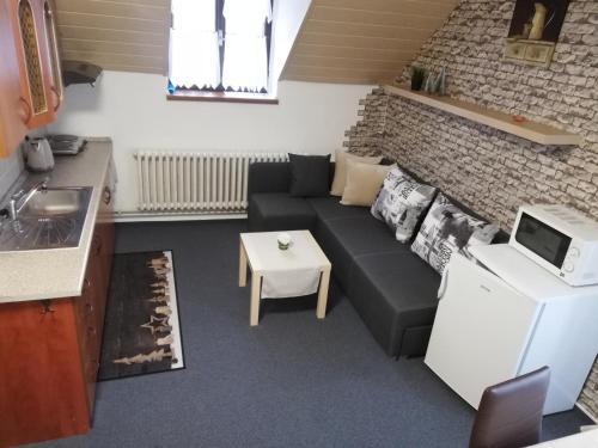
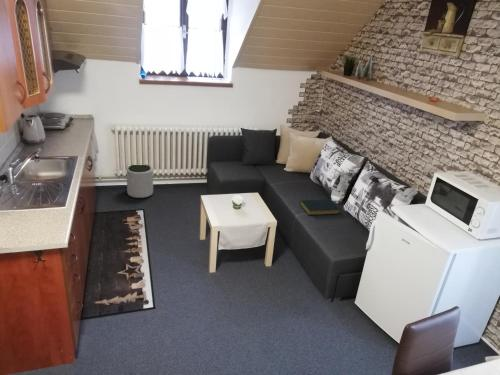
+ hardback book [299,198,341,216]
+ plant pot [125,164,154,199]
